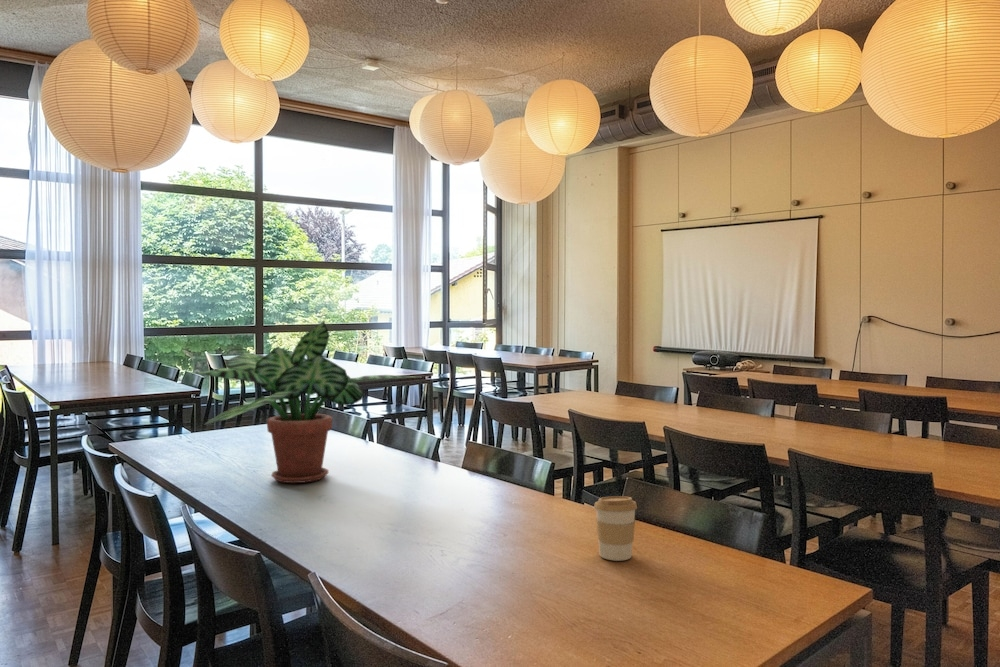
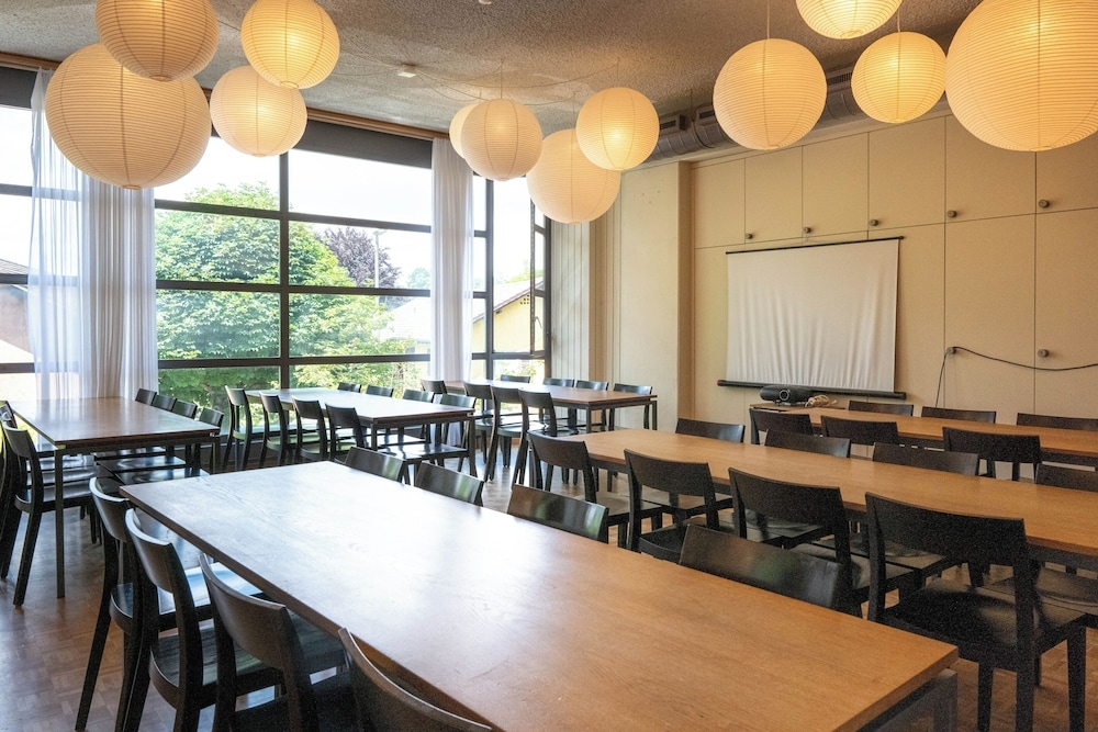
- potted plant [187,320,421,484]
- coffee cup [593,495,638,562]
